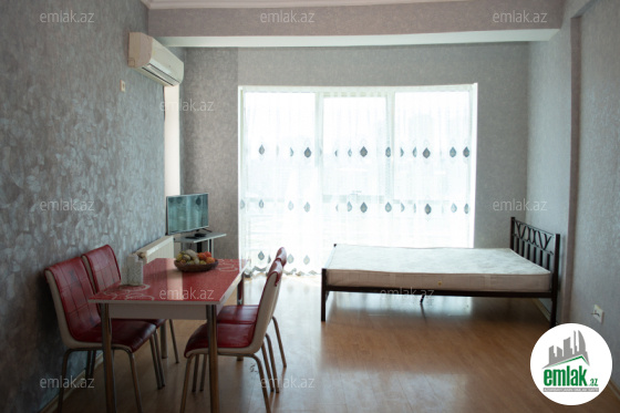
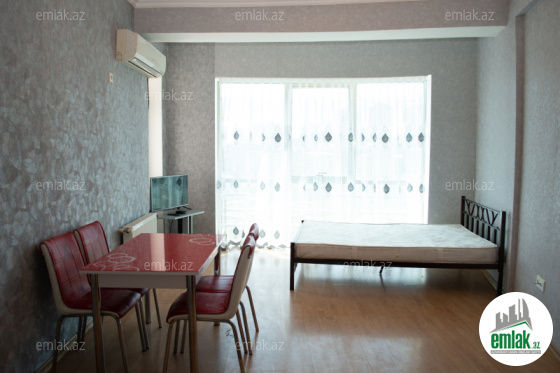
- candle [120,254,144,287]
- fruit bowl [173,248,220,272]
